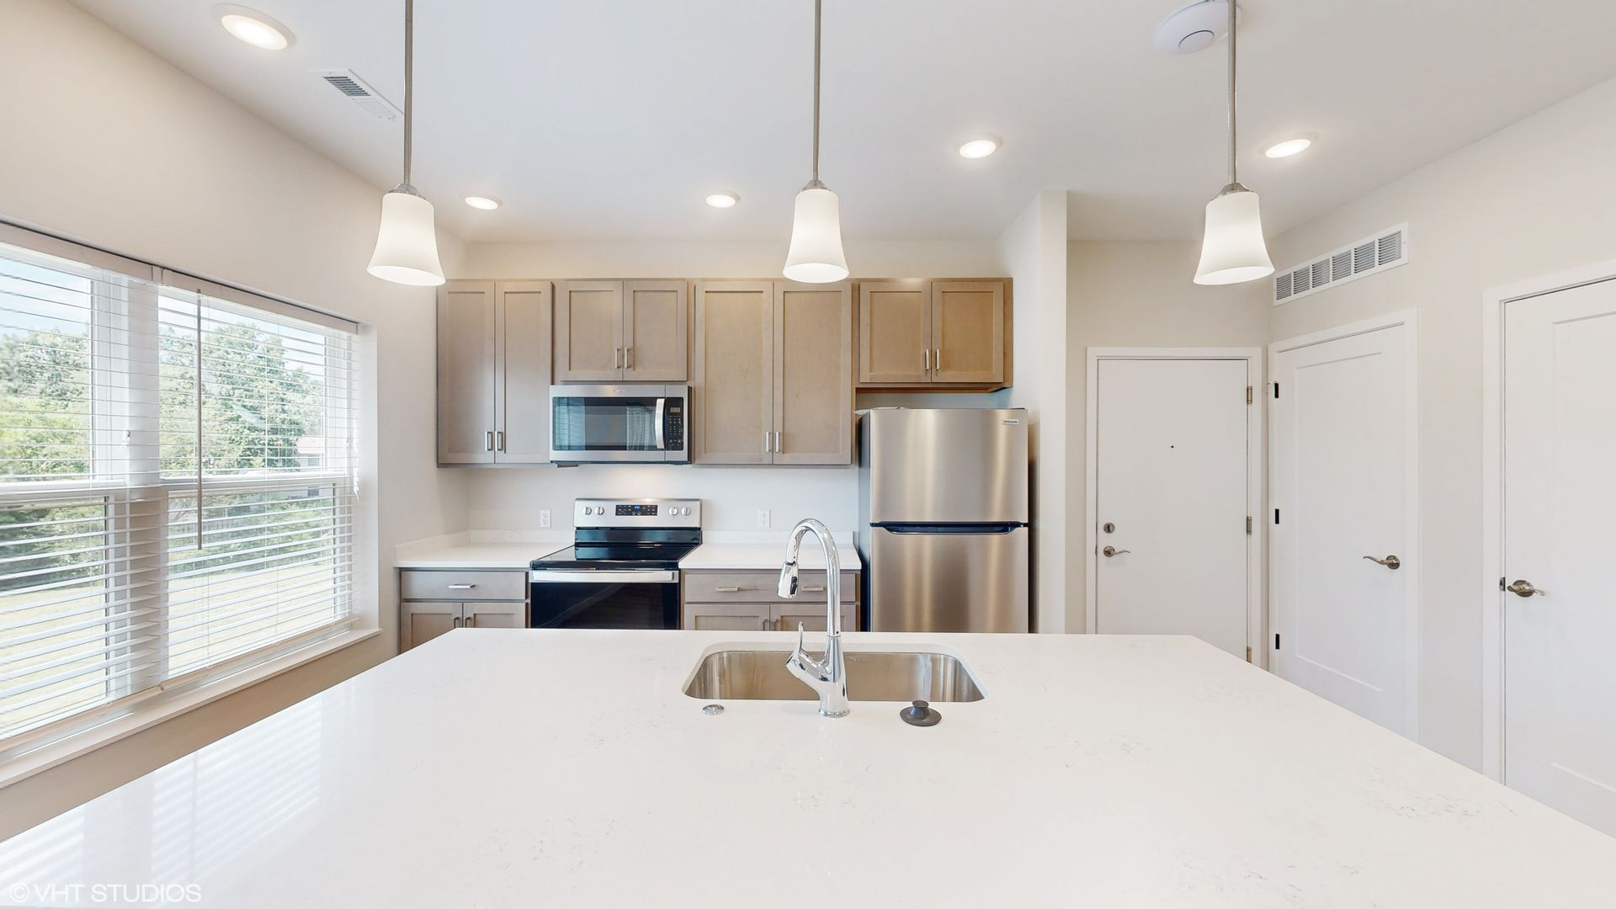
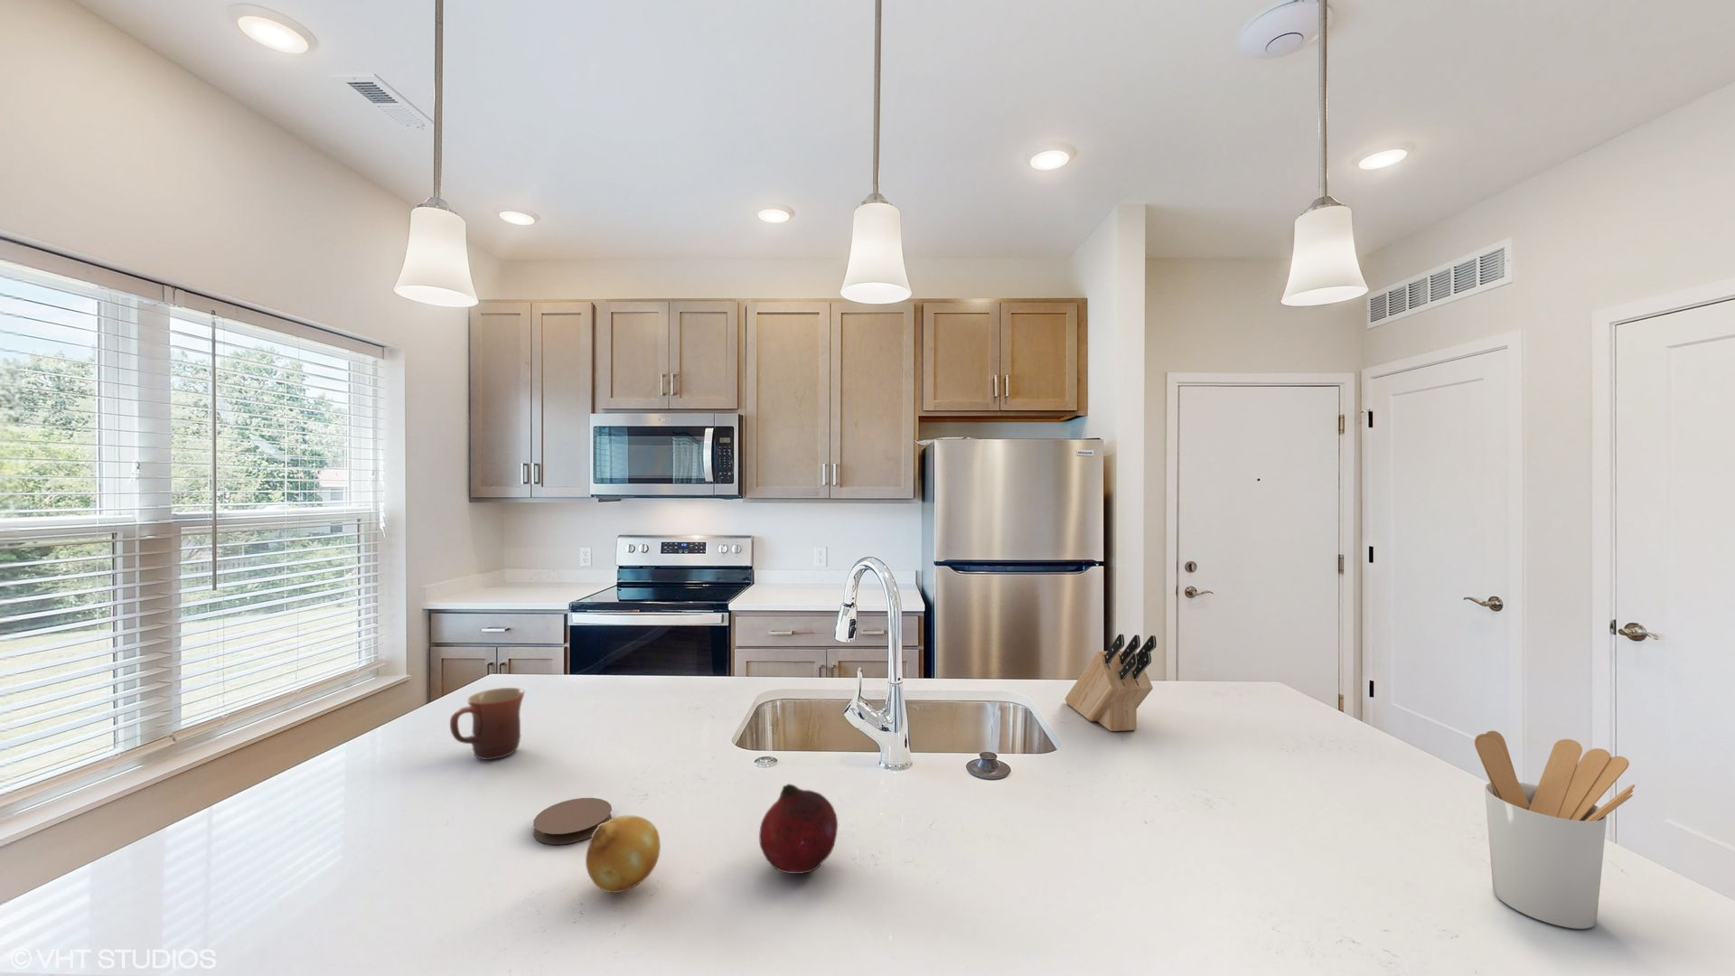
+ knife block [1064,634,1157,732]
+ coaster [533,797,612,845]
+ fruit [758,783,839,875]
+ utensil holder [1474,731,1636,930]
+ fruit [585,814,661,894]
+ mug [449,686,526,761]
